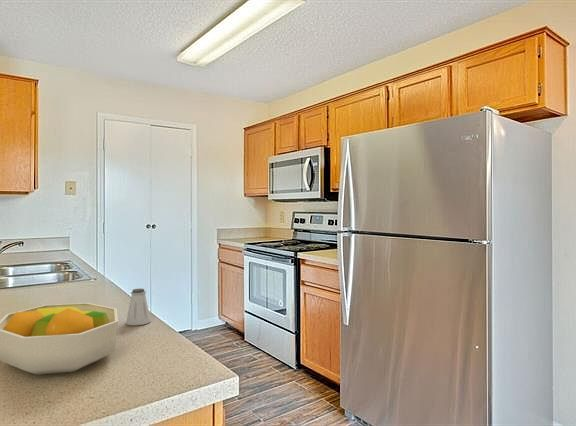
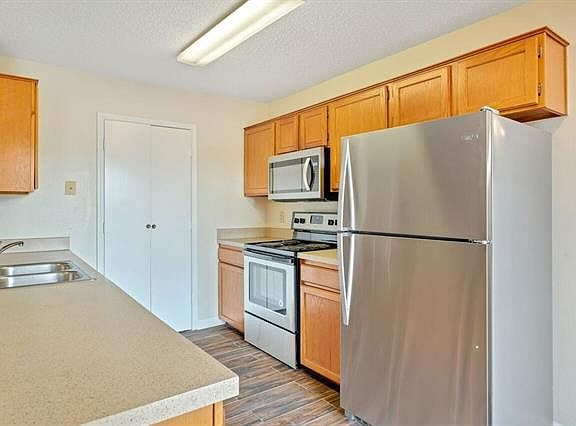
- saltshaker [125,288,152,326]
- fruit bowl [0,302,119,376]
